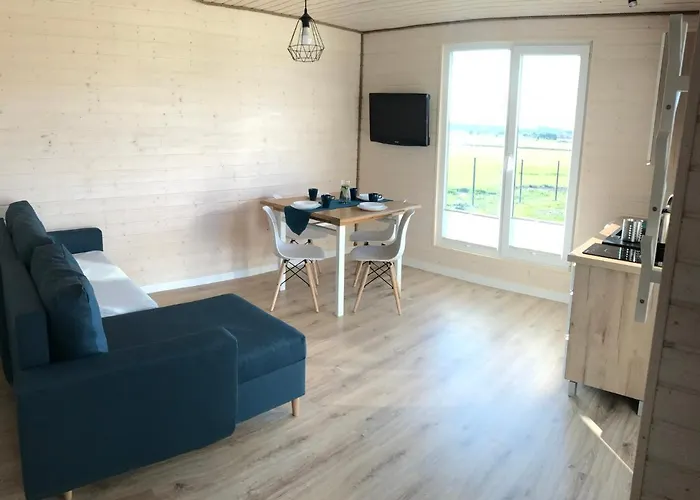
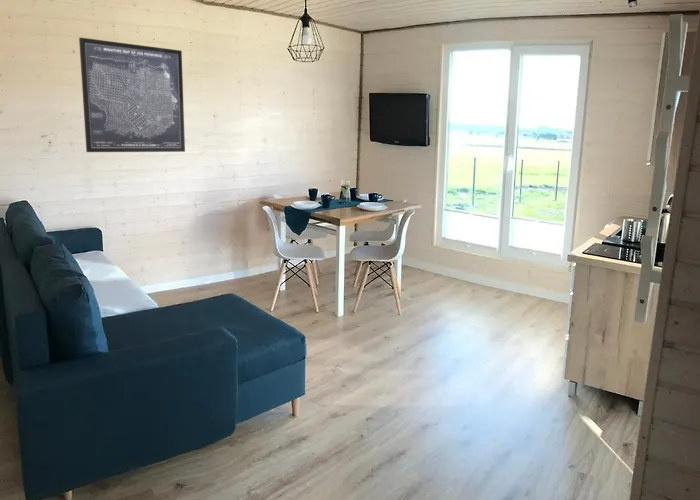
+ wall art [78,37,186,153]
